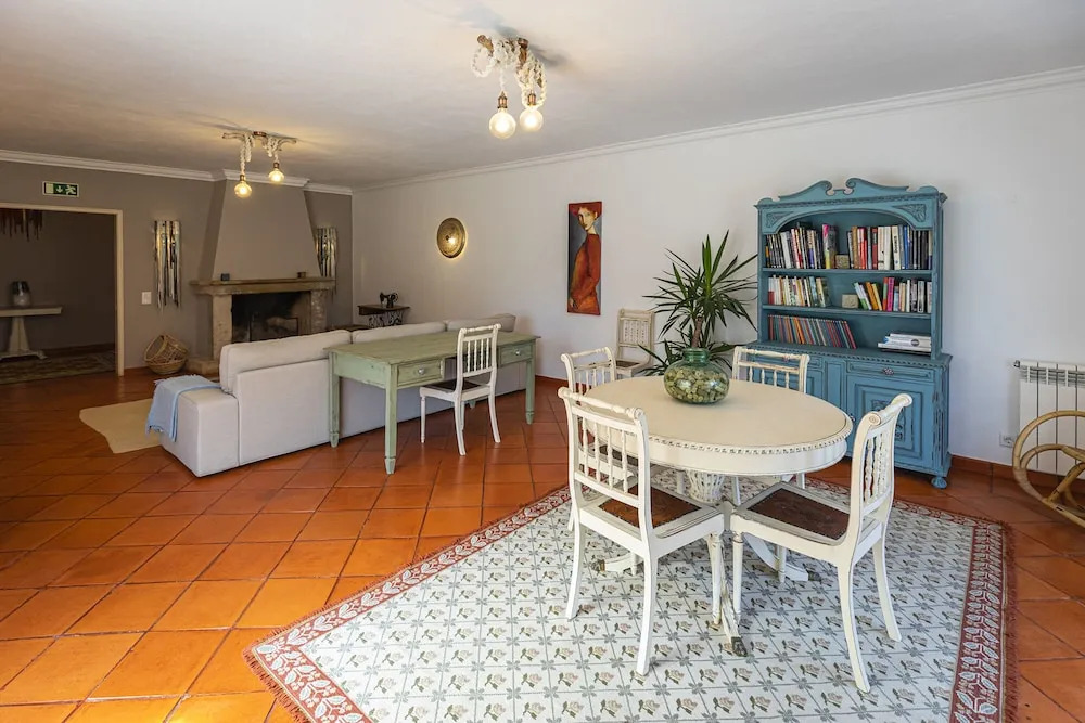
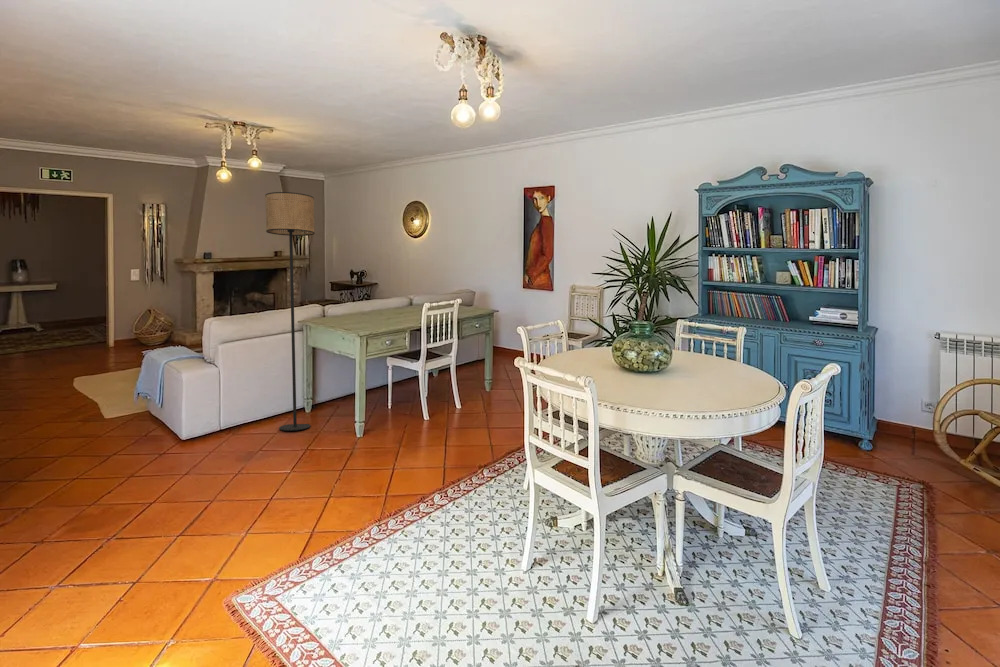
+ floor lamp [264,191,316,432]
